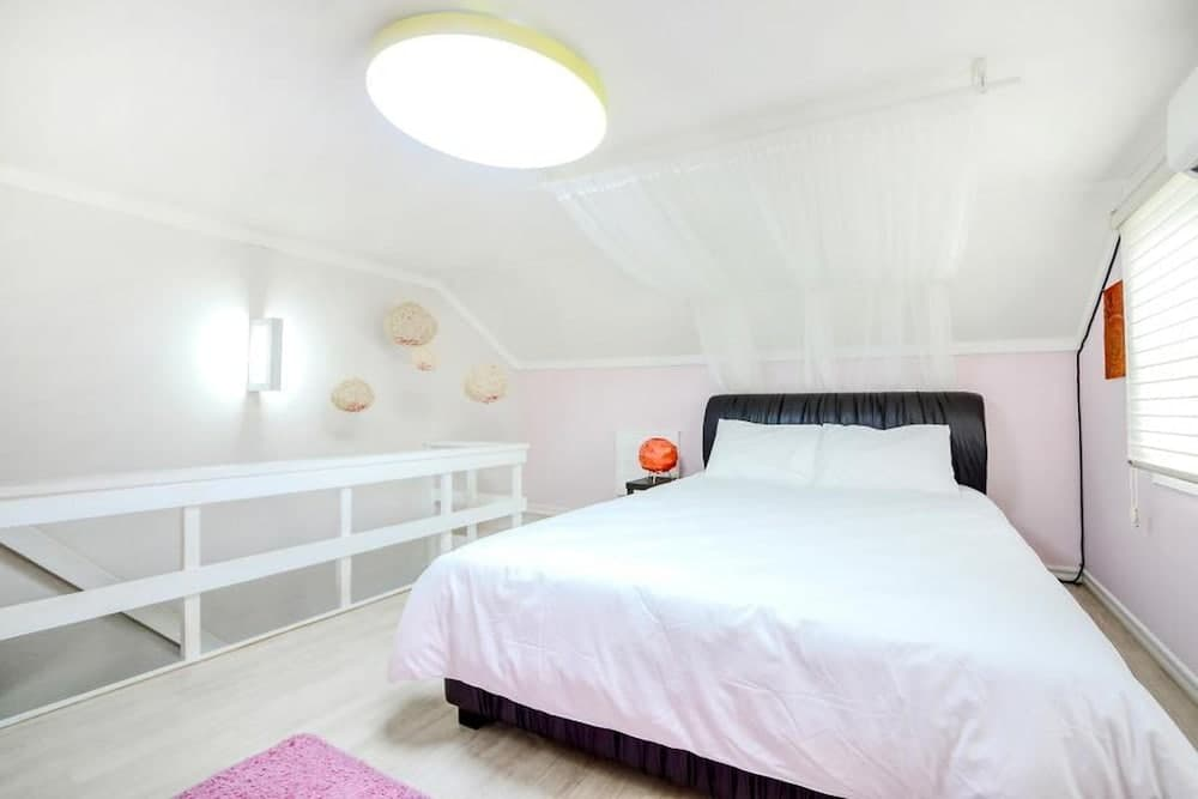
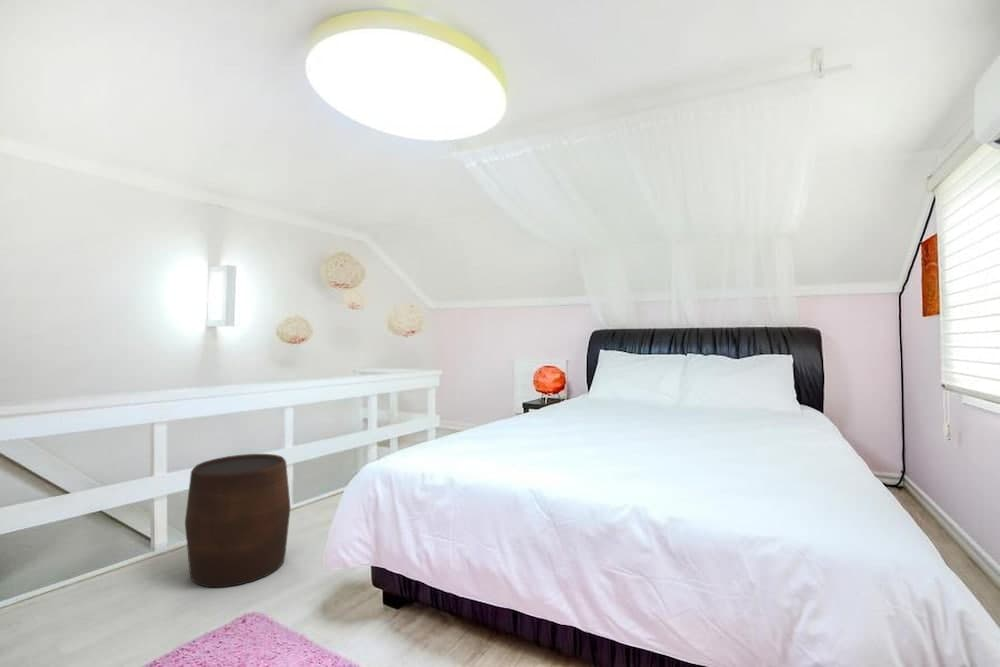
+ stool [184,453,292,588]
